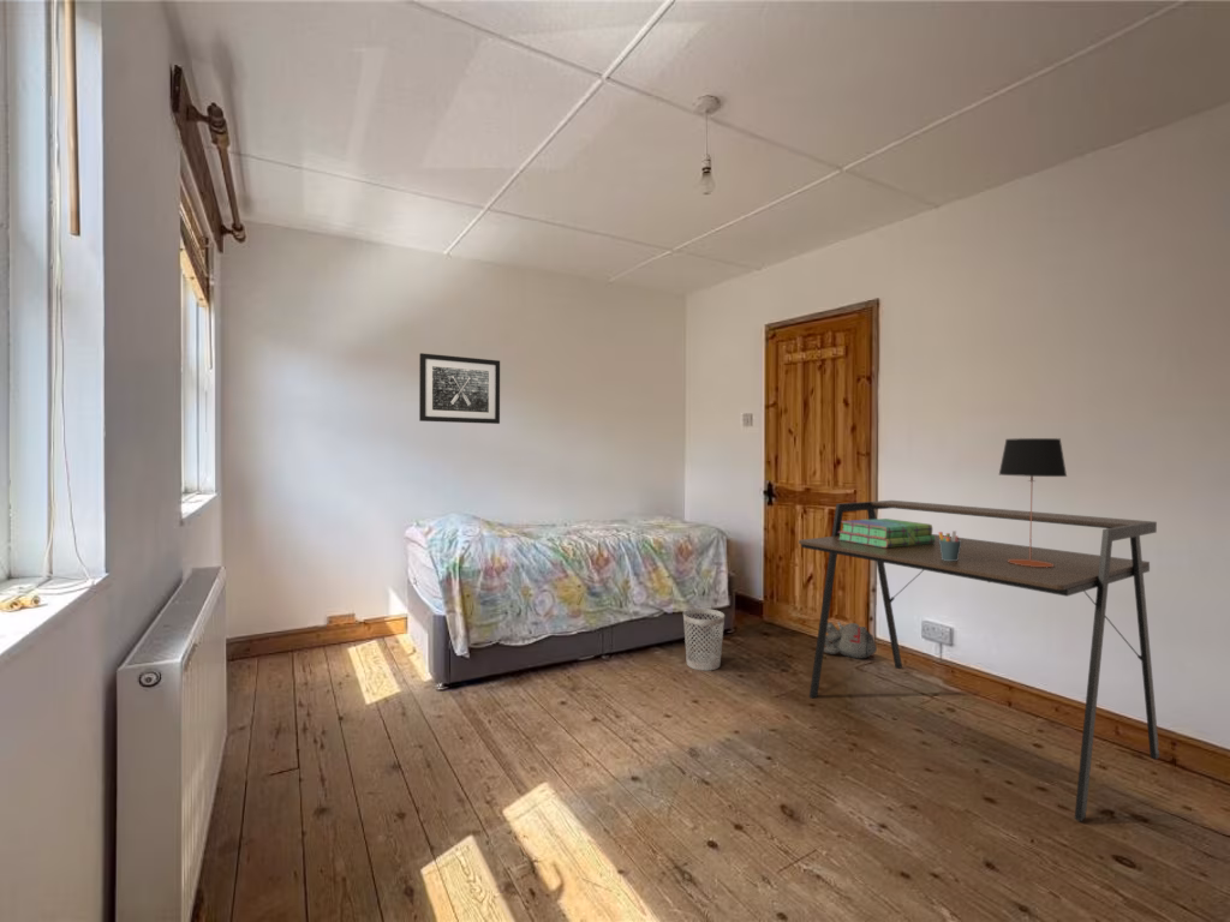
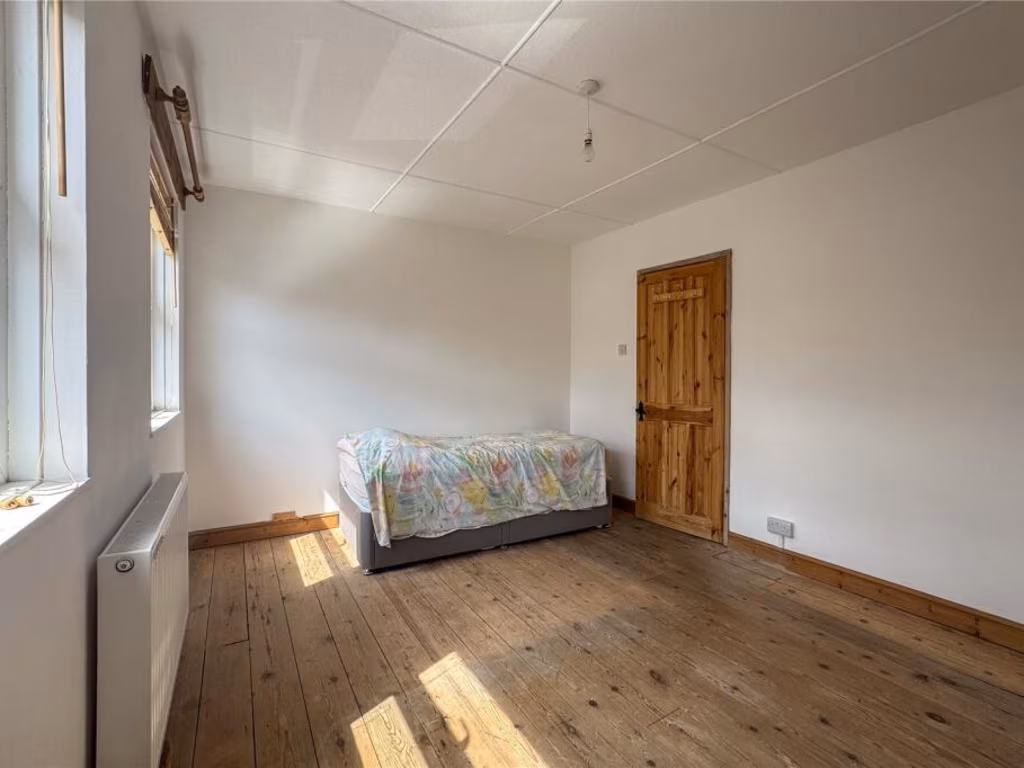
- wall art [418,352,501,425]
- table lamp [998,437,1068,568]
- plush toy [824,621,878,660]
- wastebasket [682,607,726,671]
- desk [798,499,1160,822]
- stack of books [838,517,935,547]
- pen holder [937,529,961,561]
